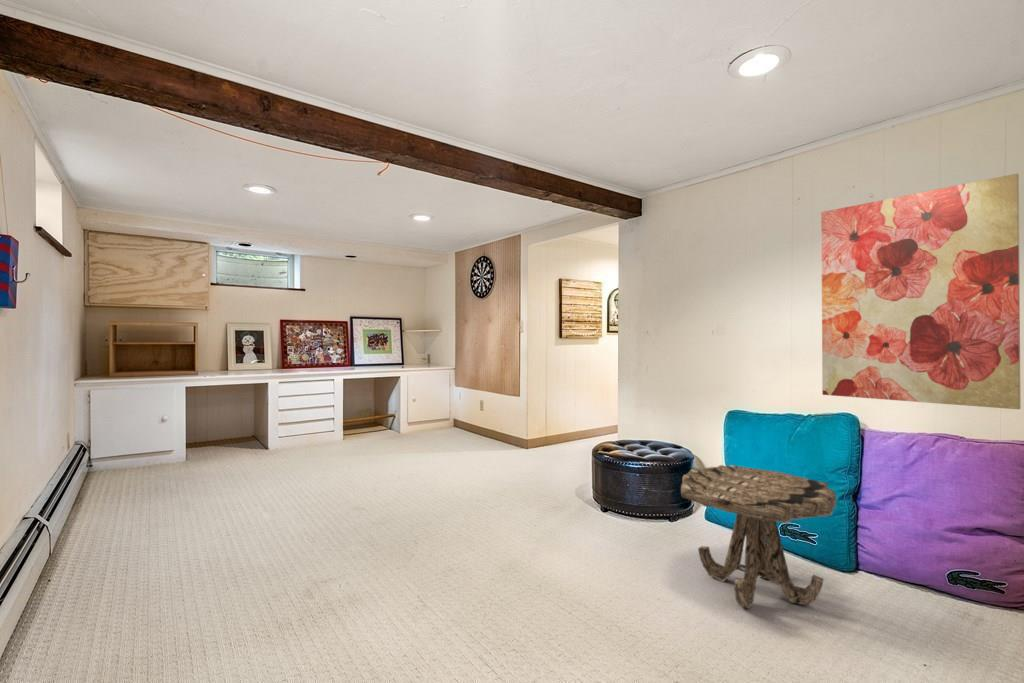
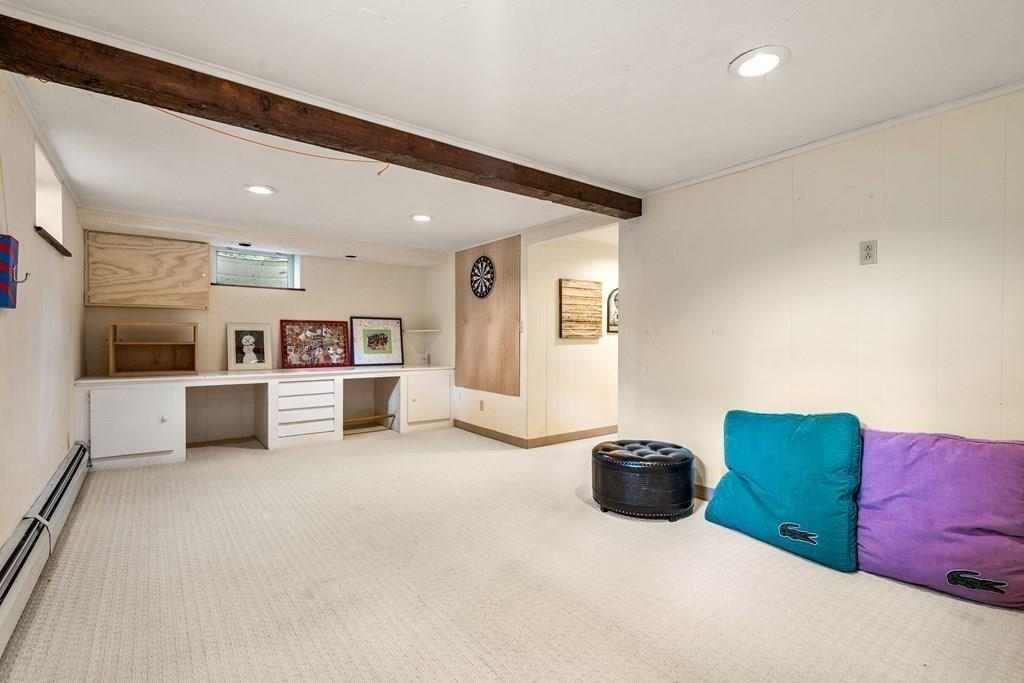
- wall art [820,173,1022,410]
- side table [680,464,837,609]
